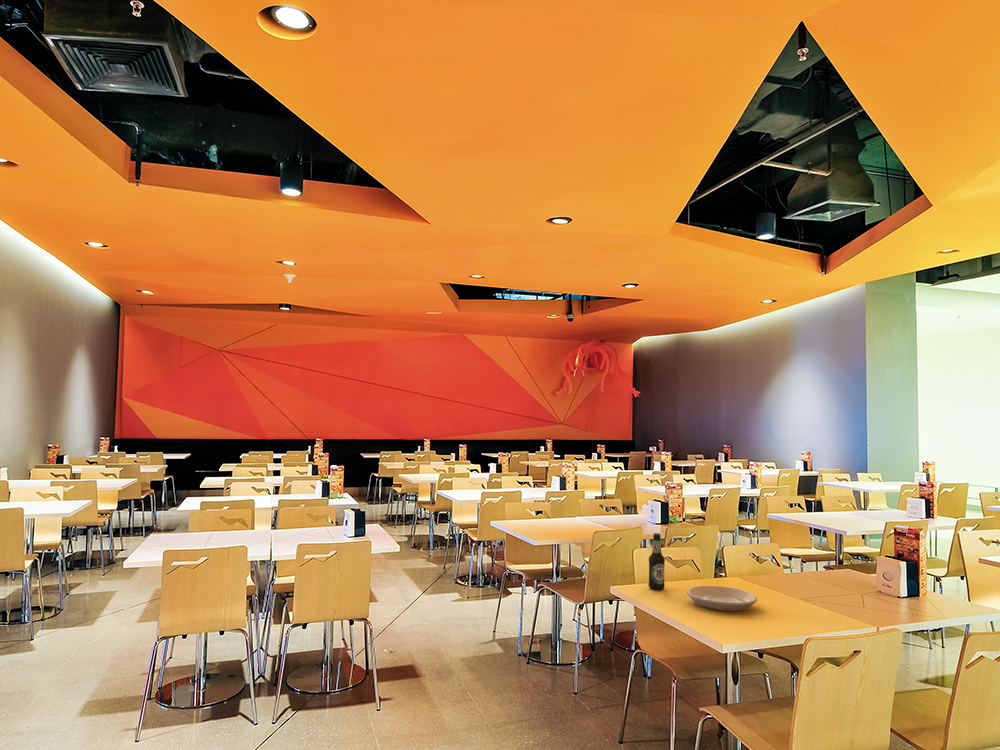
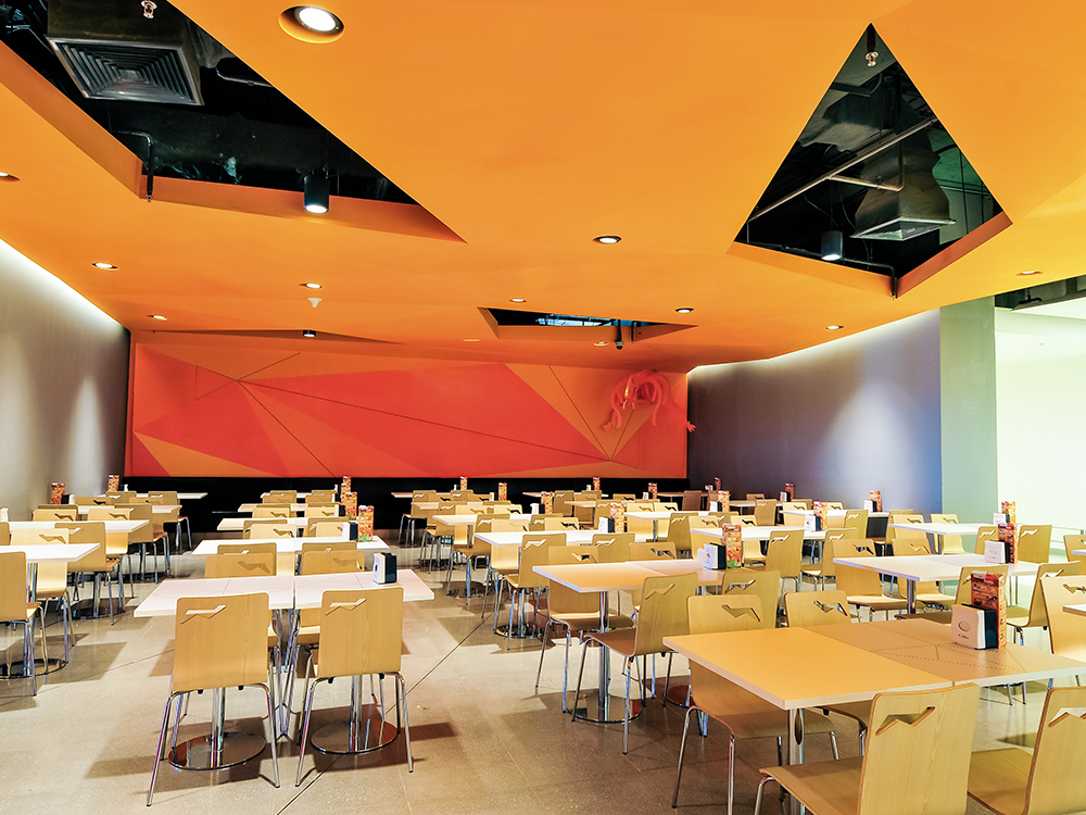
- plate [686,585,758,612]
- bottle [648,532,666,591]
